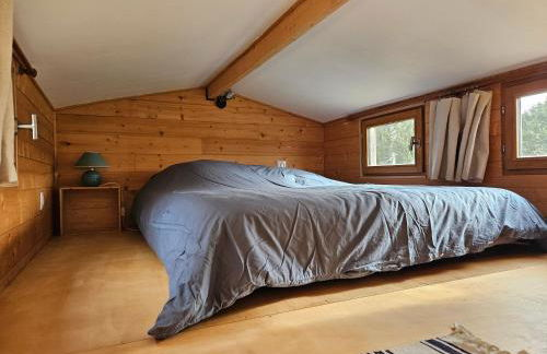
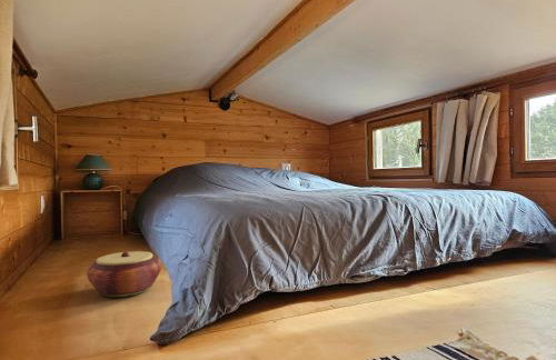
+ woven basket [86,250,162,298]
